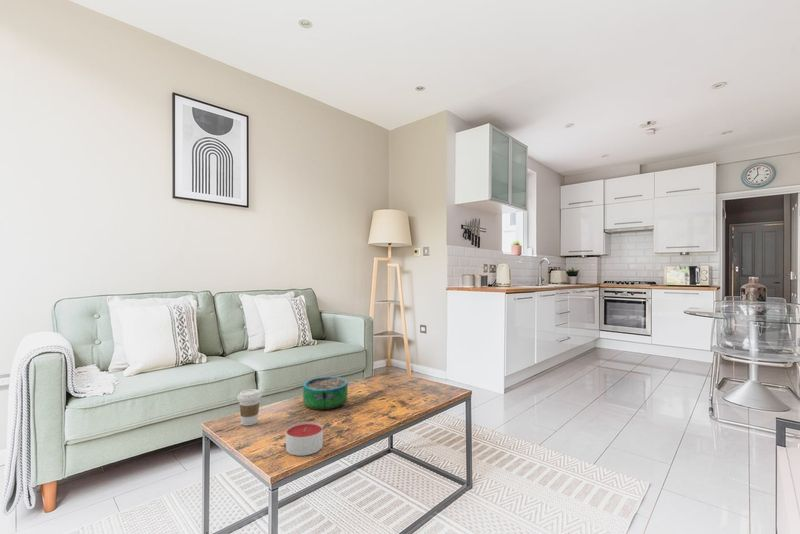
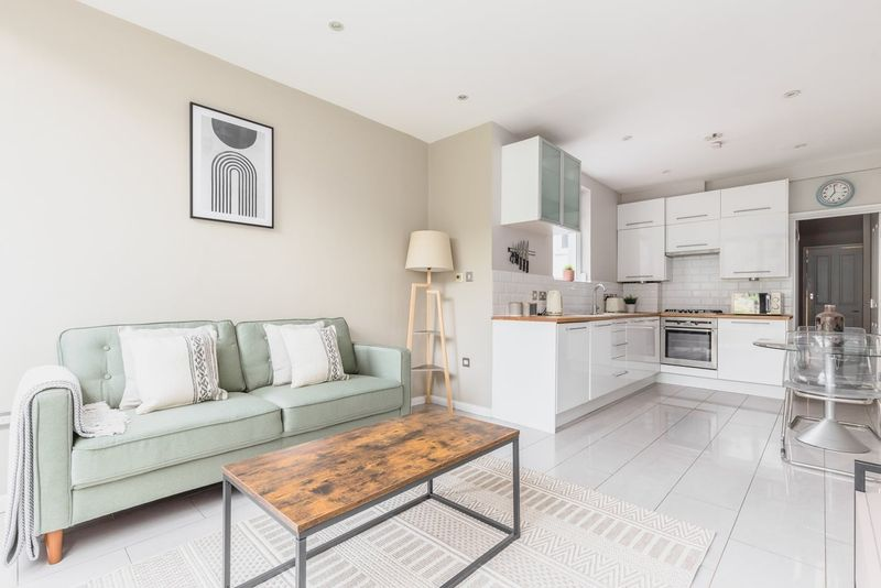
- coffee cup [236,388,263,426]
- decorative bowl [302,376,349,411]
- candle [285,421,324,457]
